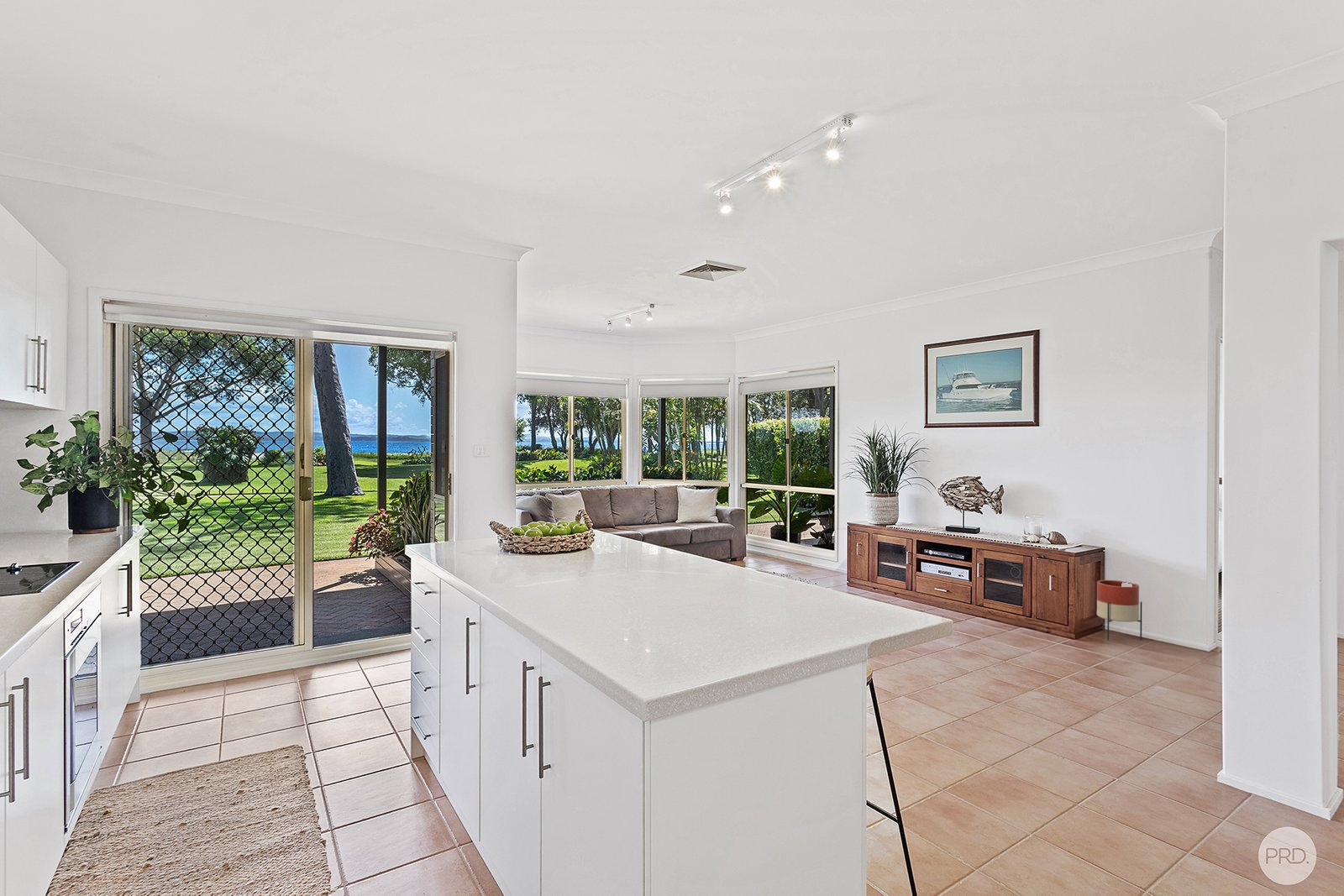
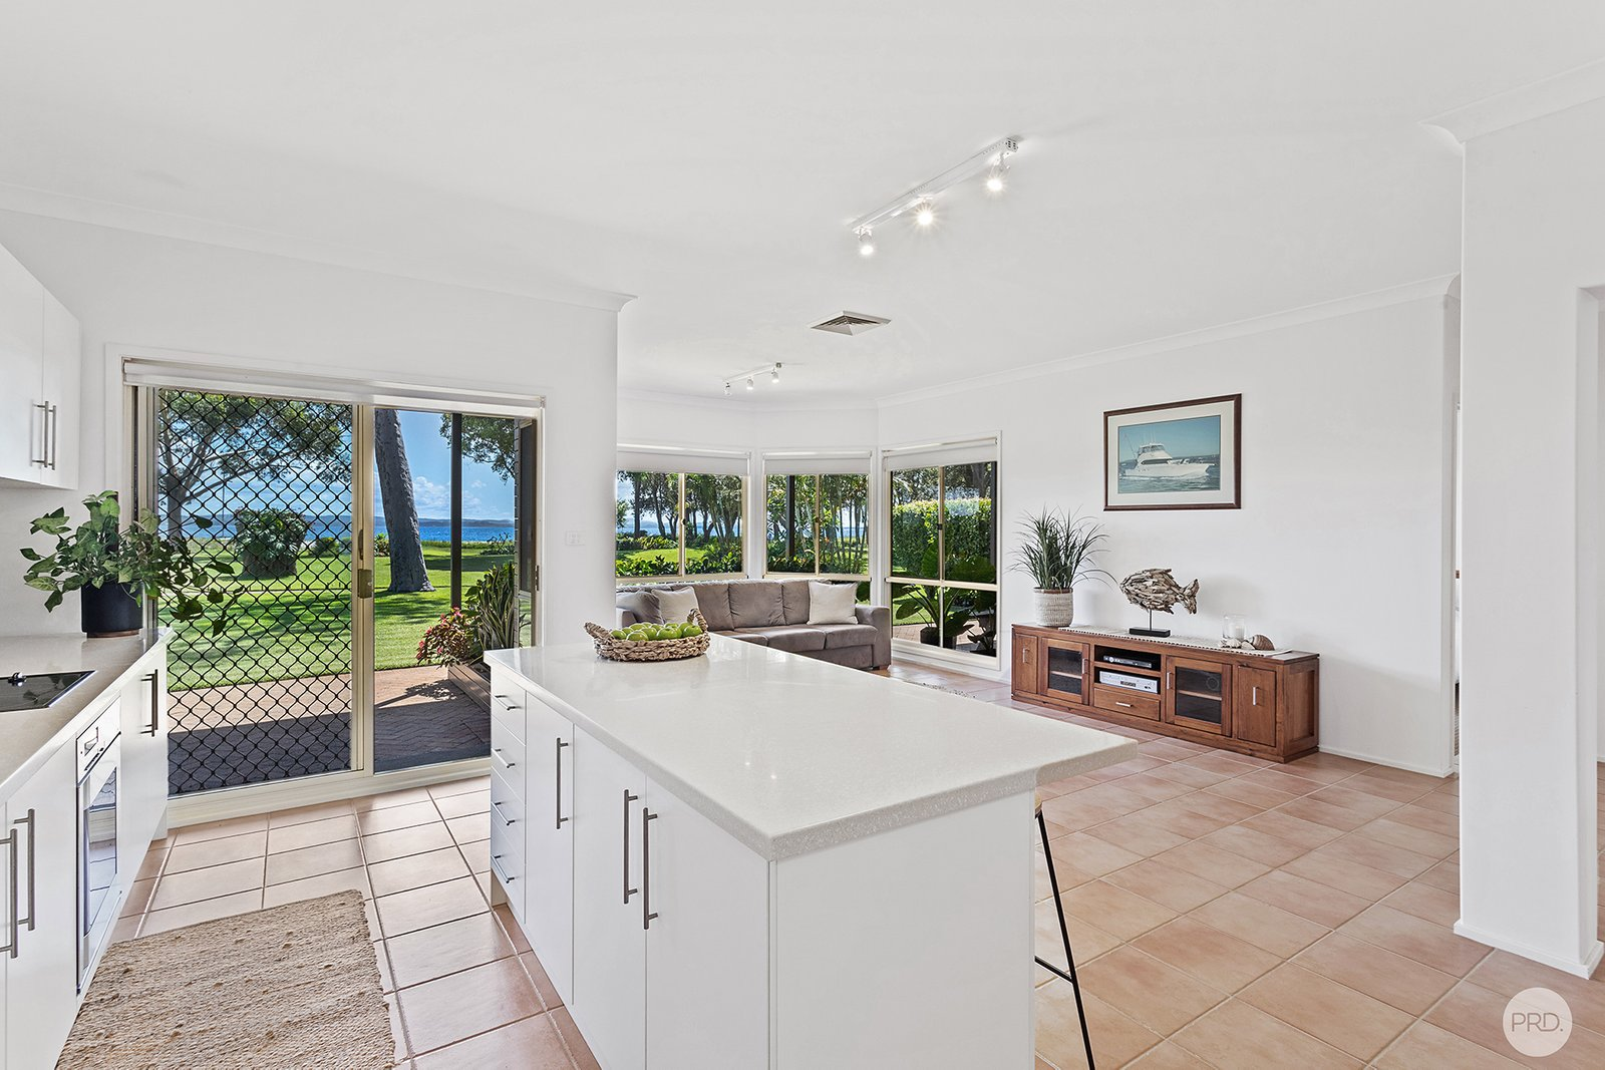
- planter [1096,579,1142,641]
